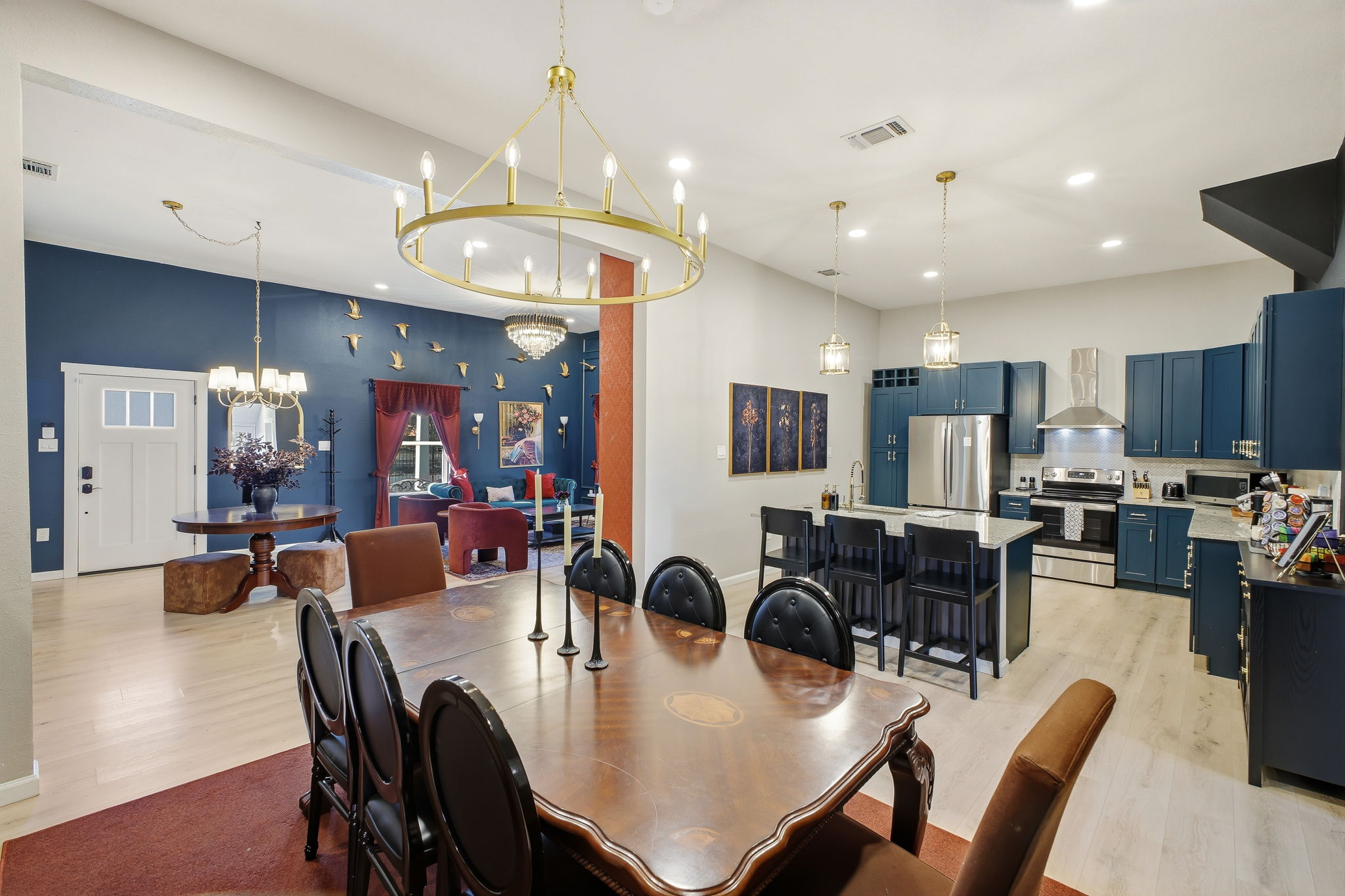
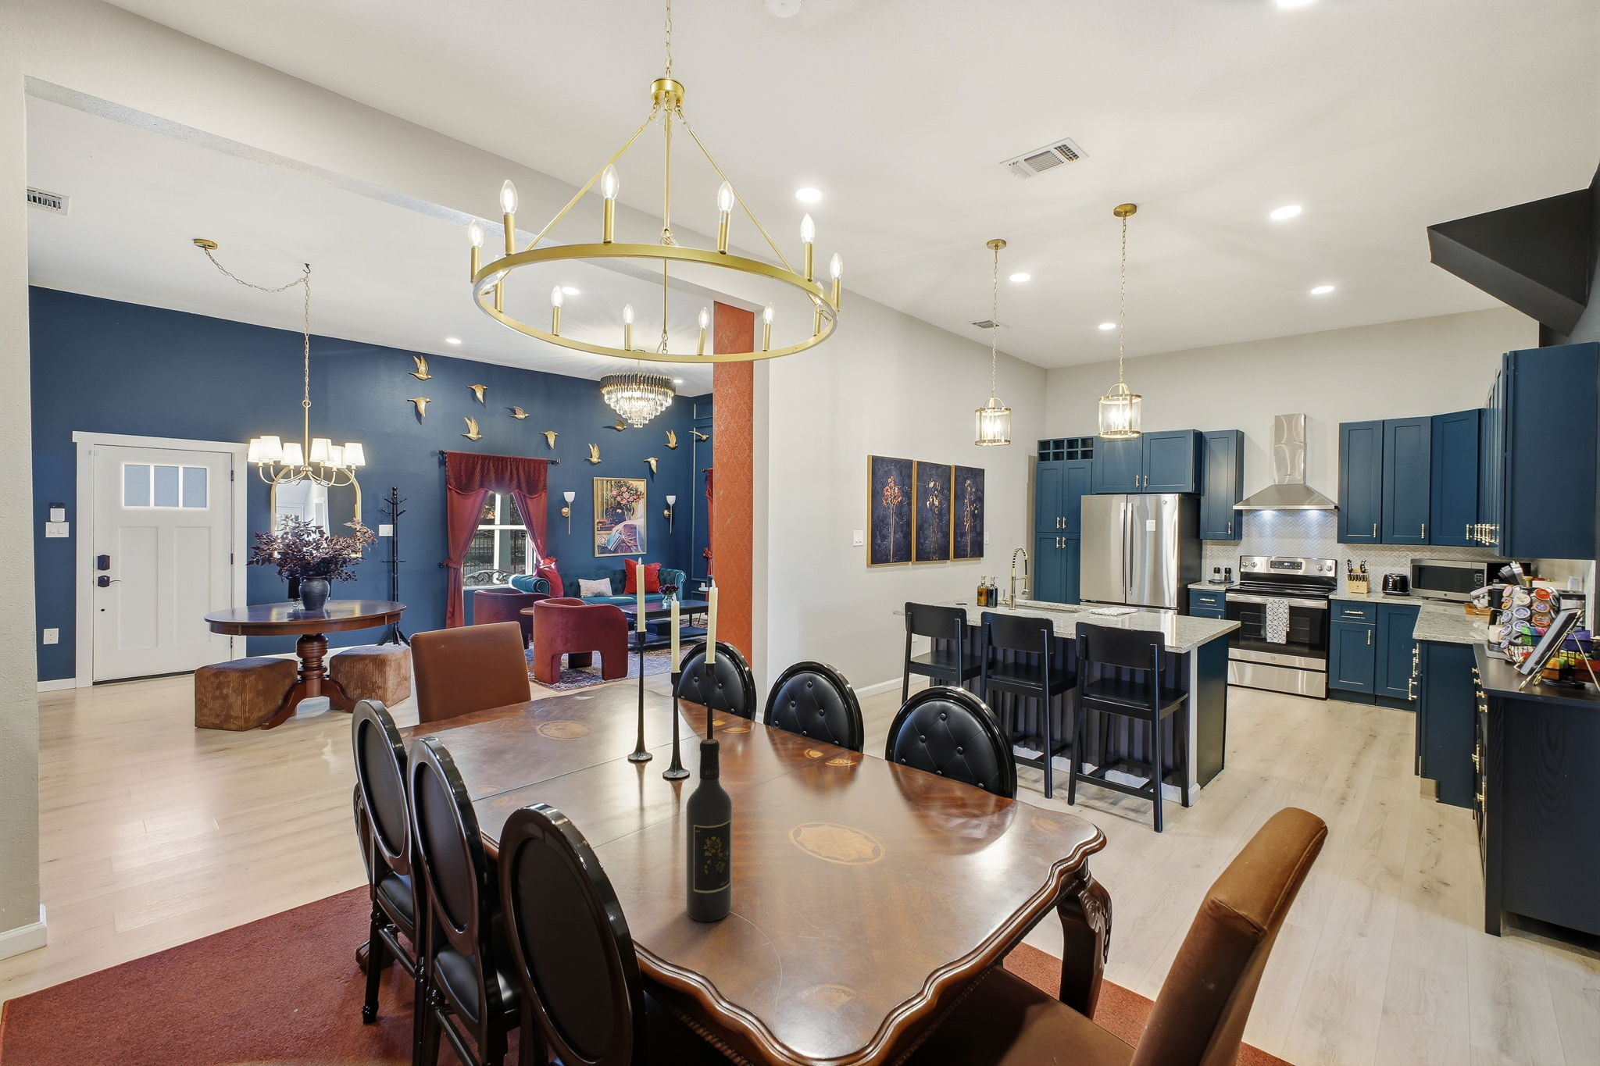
+ wine bottle [685,738,734,922]
